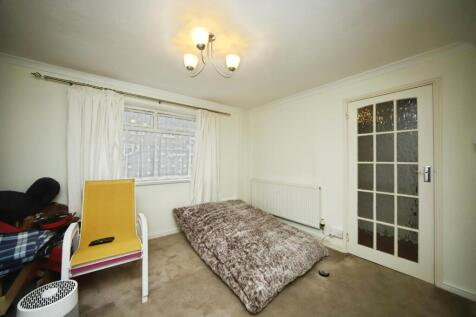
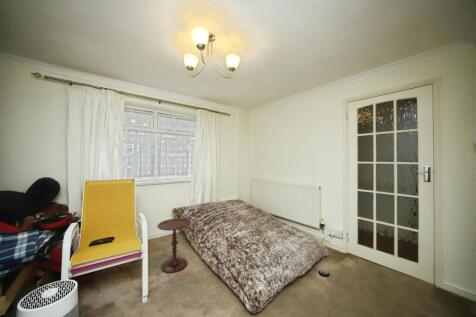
+ side table [156,217,192,274]
